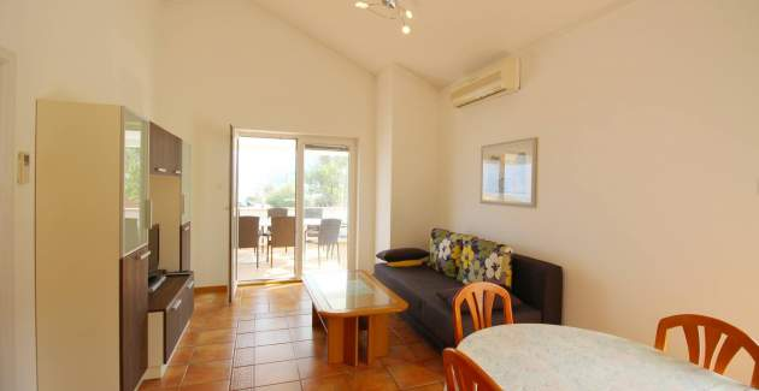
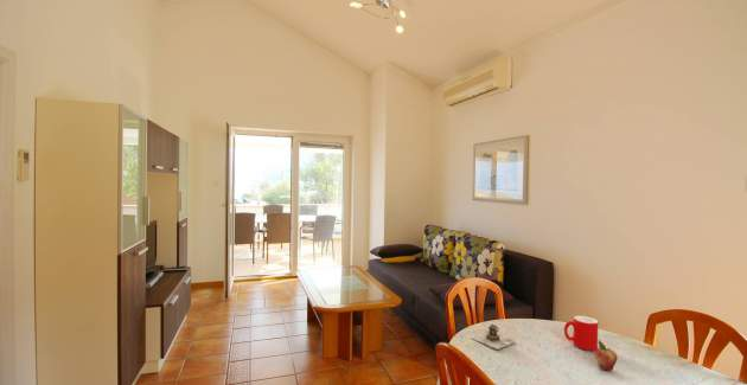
+ fruit [594,339,618,372]
+ teapot [471,323,516,351]
+ cup [563,315,599,352]
